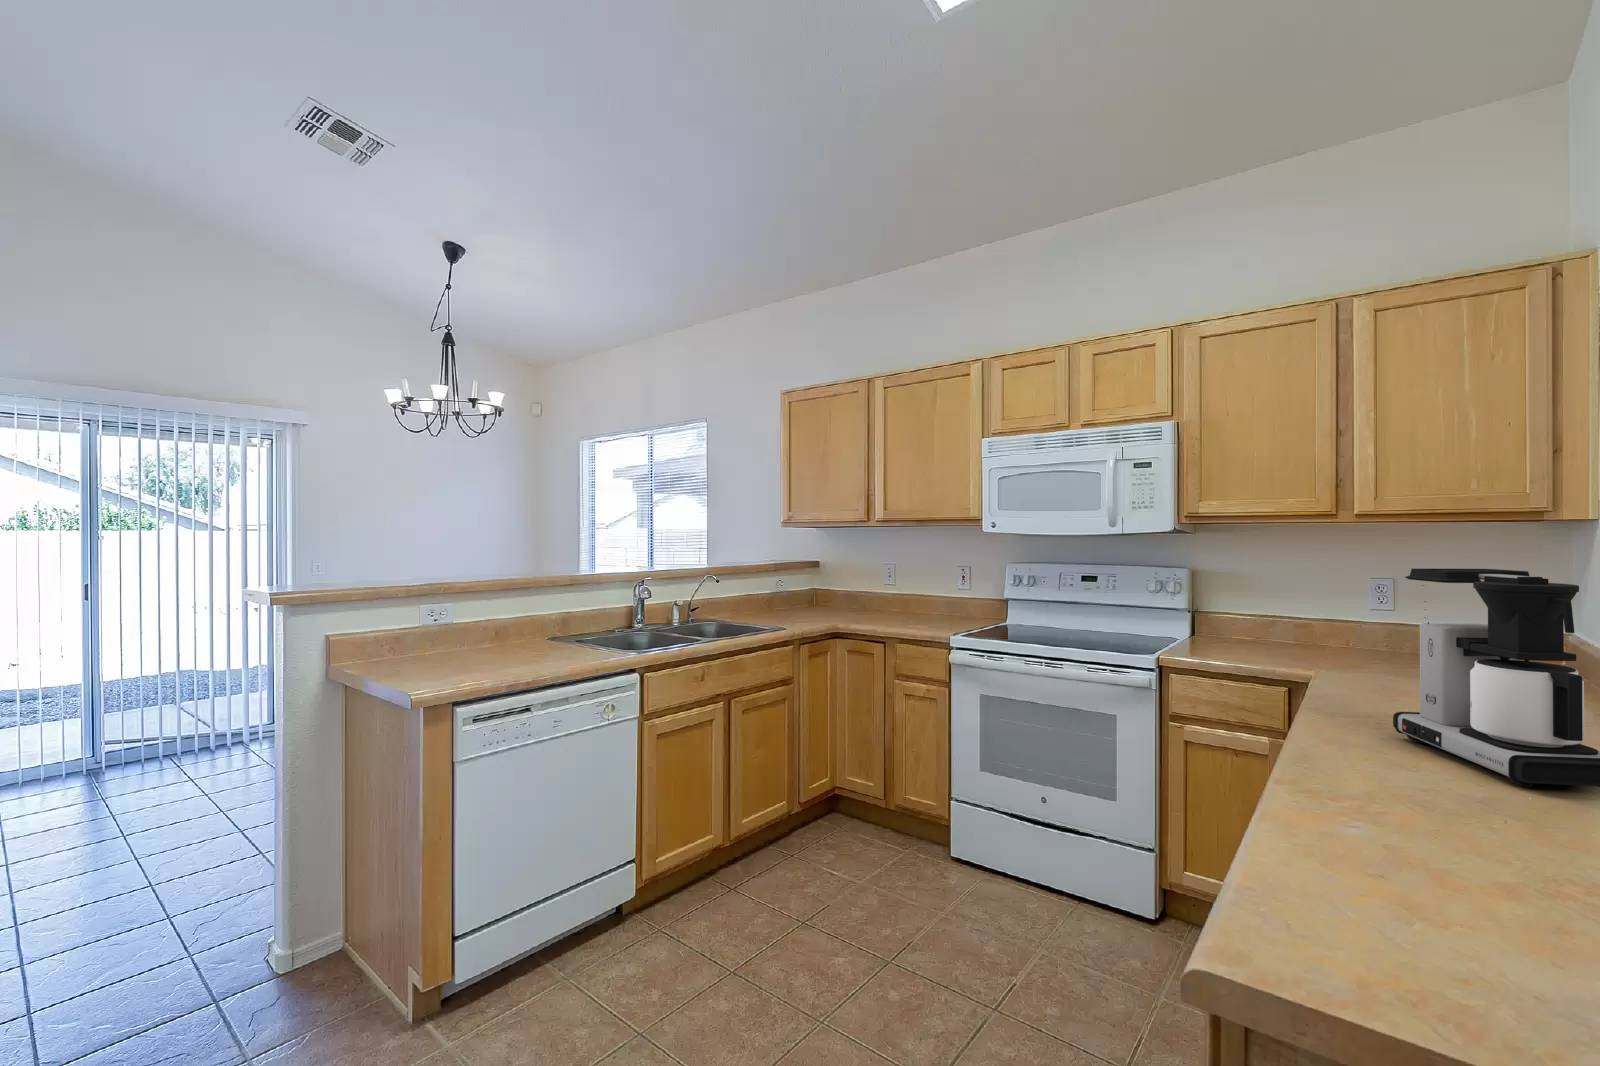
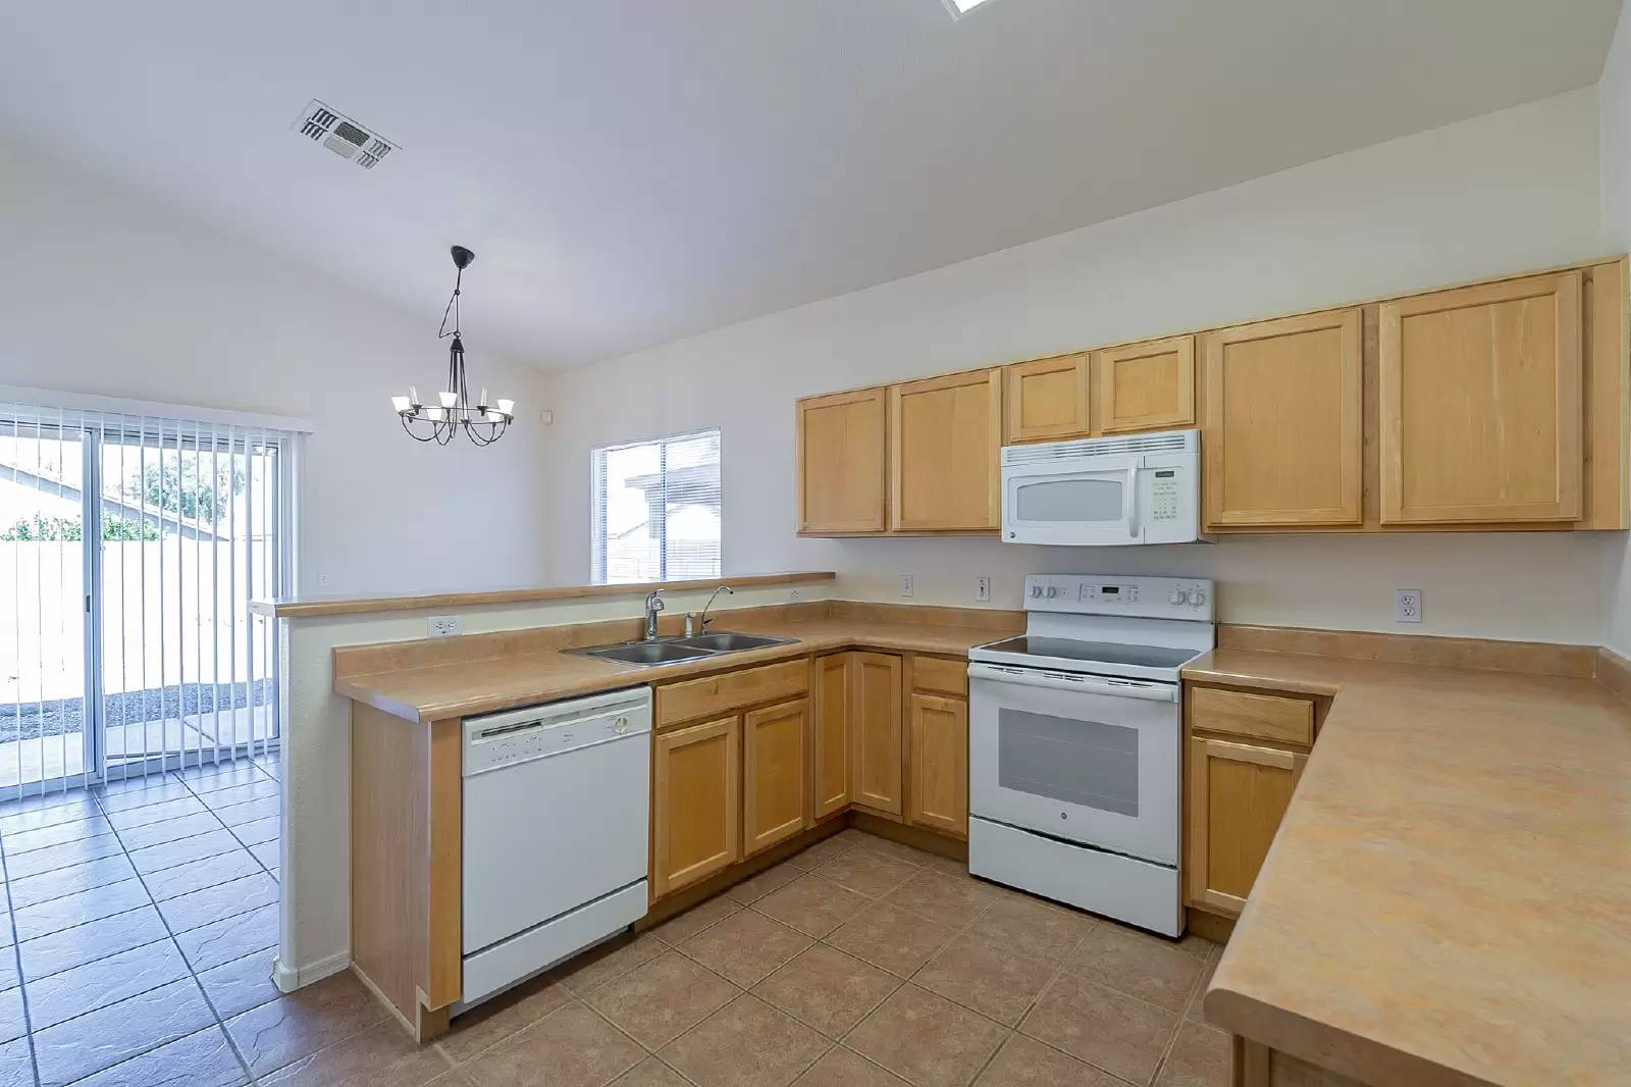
- coffee maker [1392,568,1600,789]
